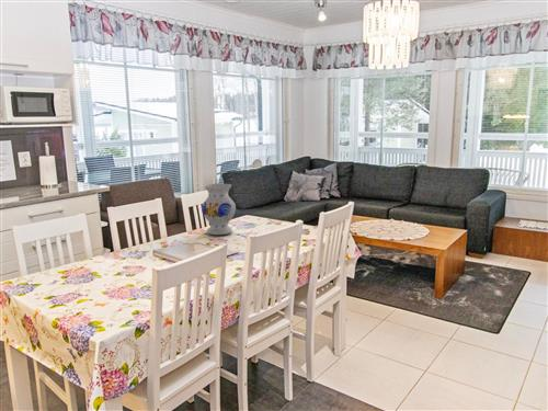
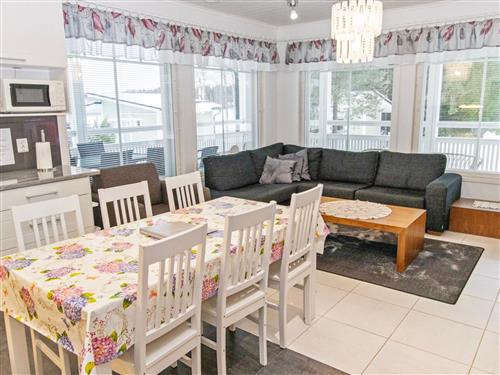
- vase [201,183,237,236]
